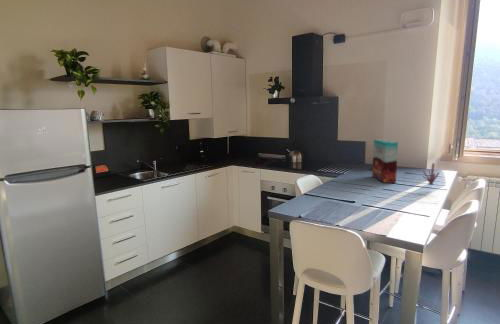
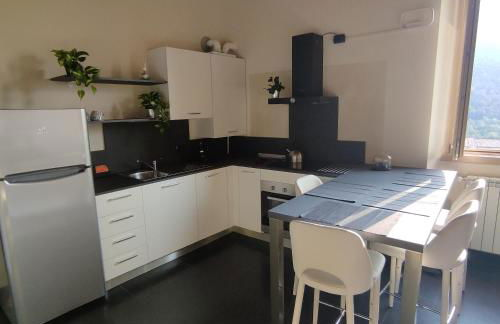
- cereal box [371,139,399,184]
- crystal cluster [422,162,440,186]
